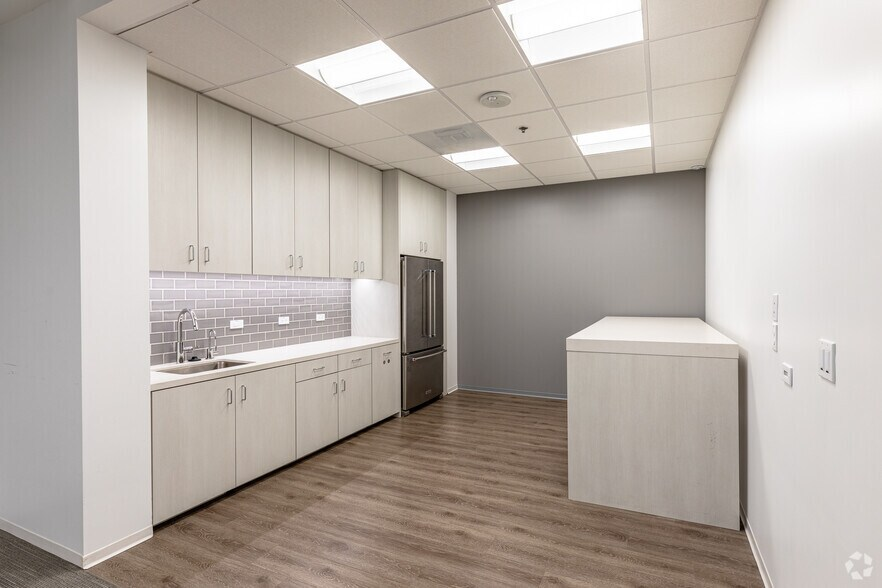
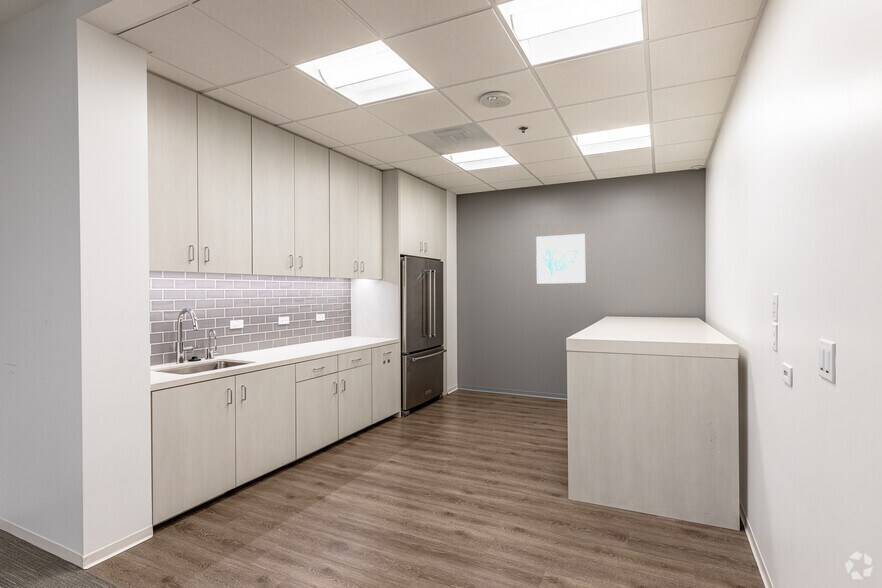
+ wall art [535,233,587,285]
